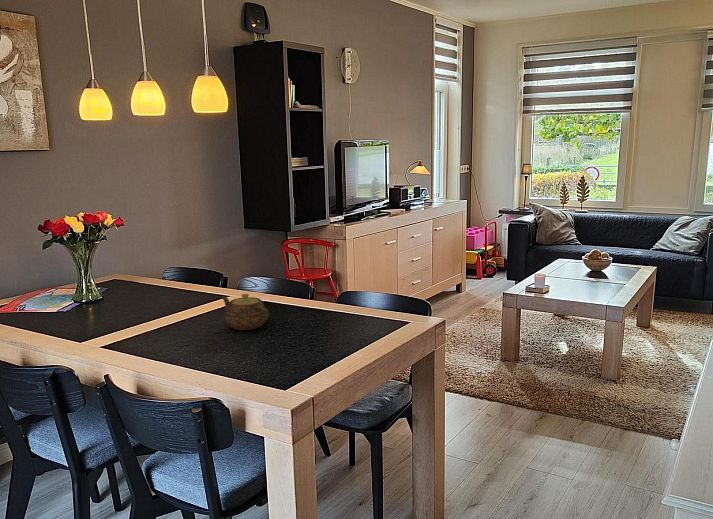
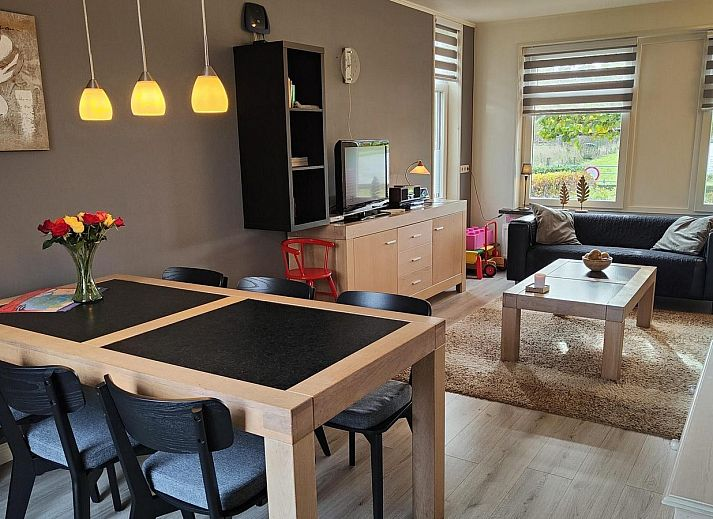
- teapot [221,293,270,331]
